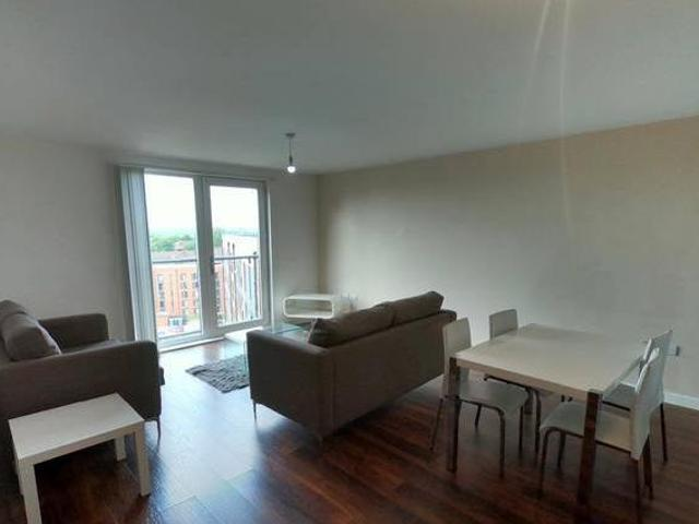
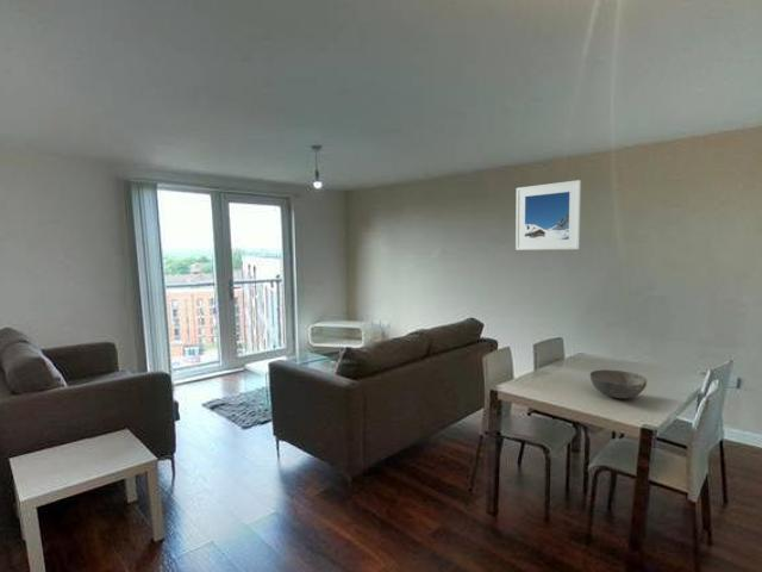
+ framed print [514,179,582,251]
+ bowl [588,368,648,400]
